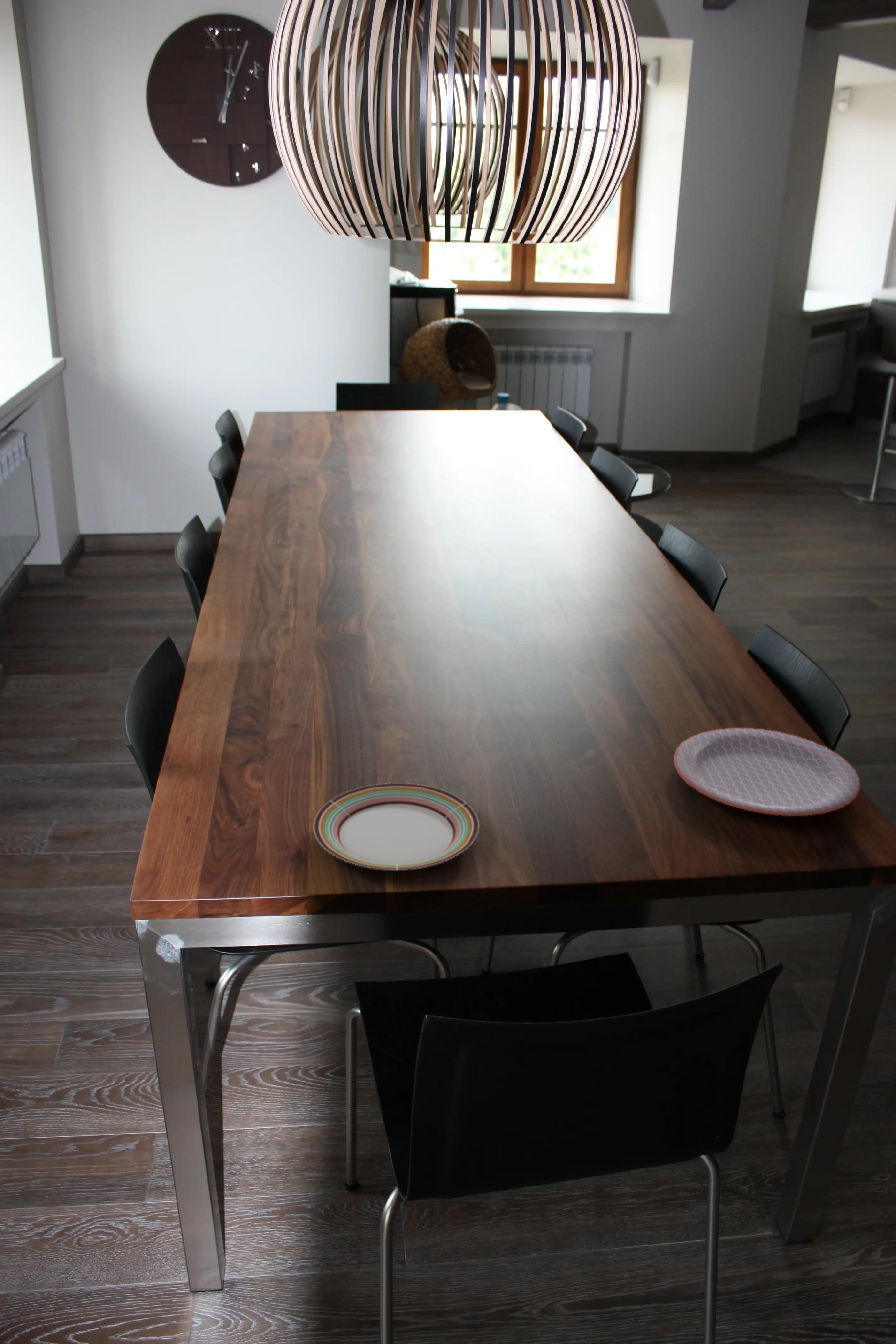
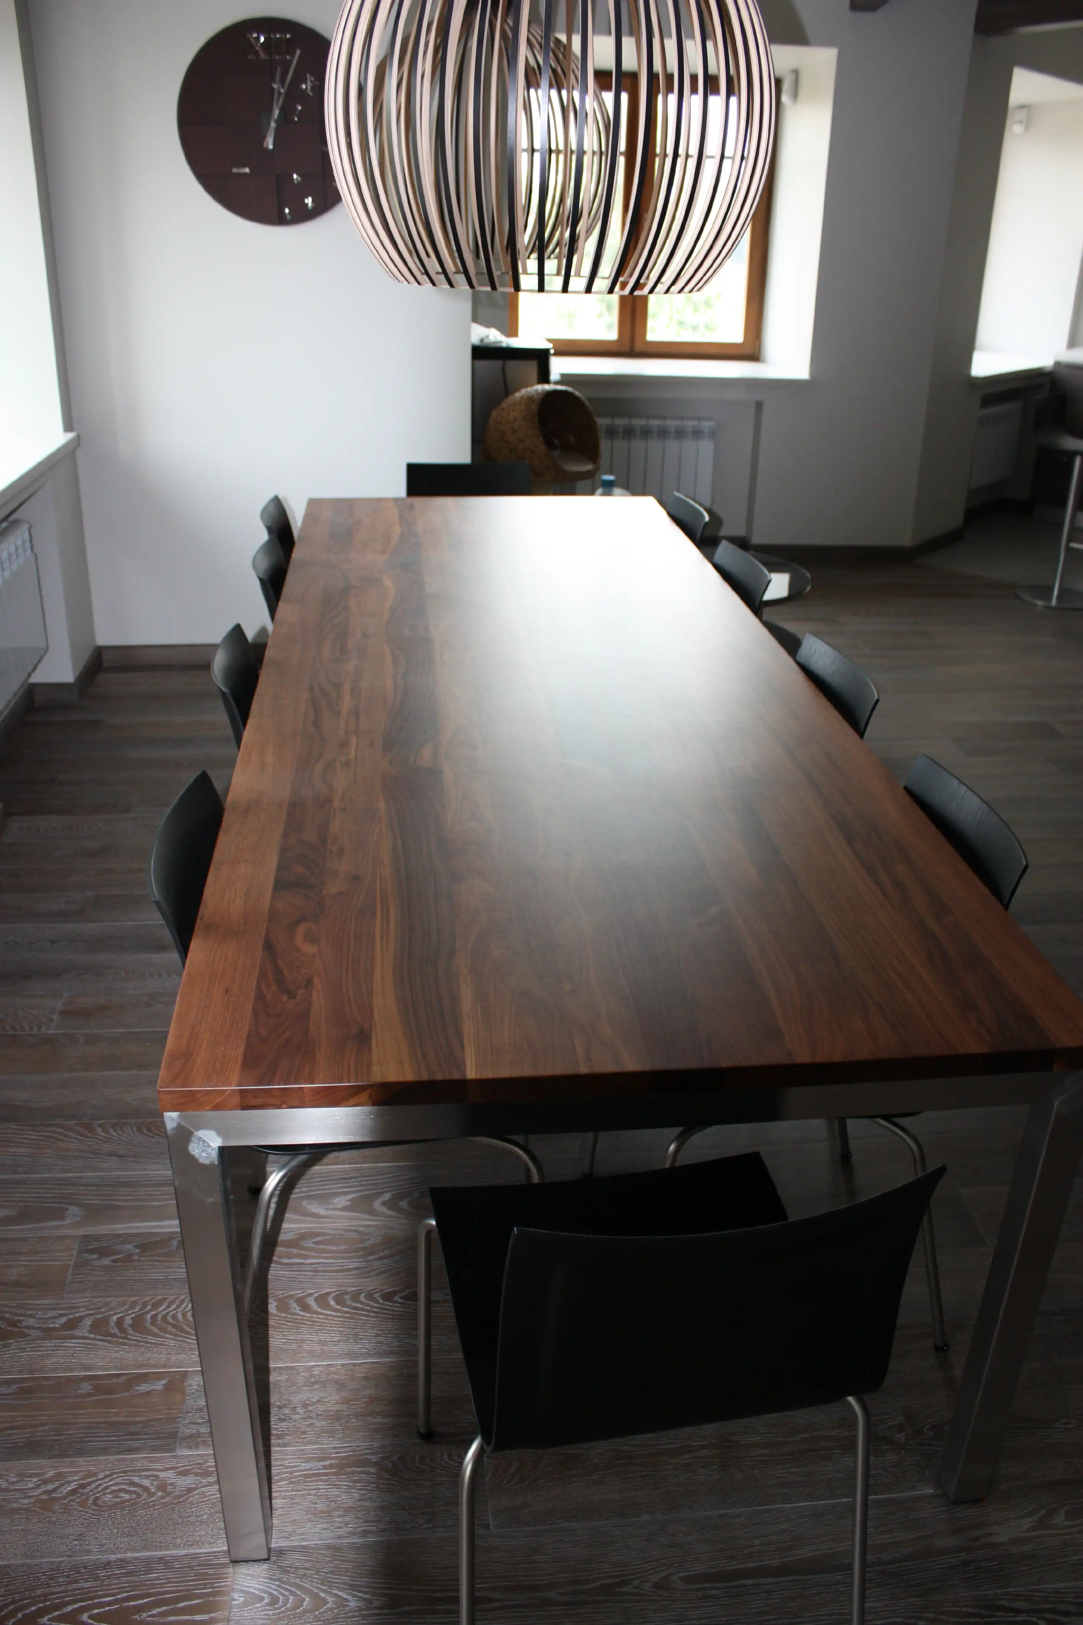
- plate [313,783,479,870]
- plate [673,728,860,816]
